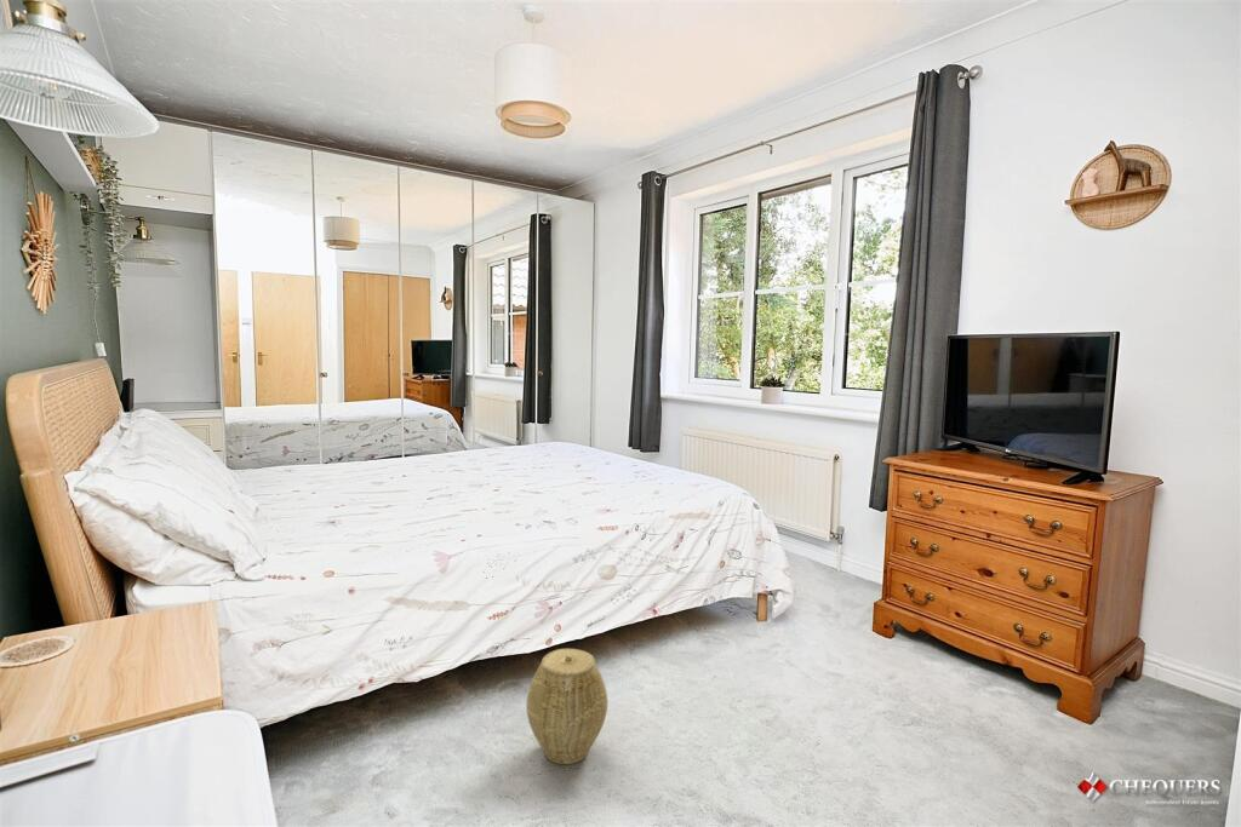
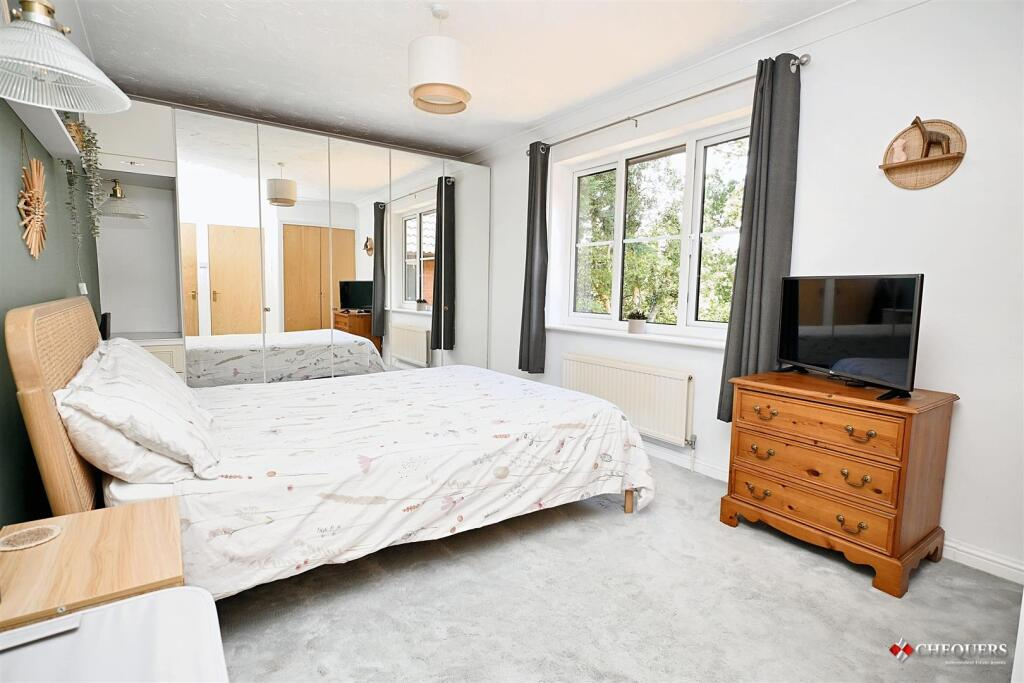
- woven basket [525,648,608,765]
